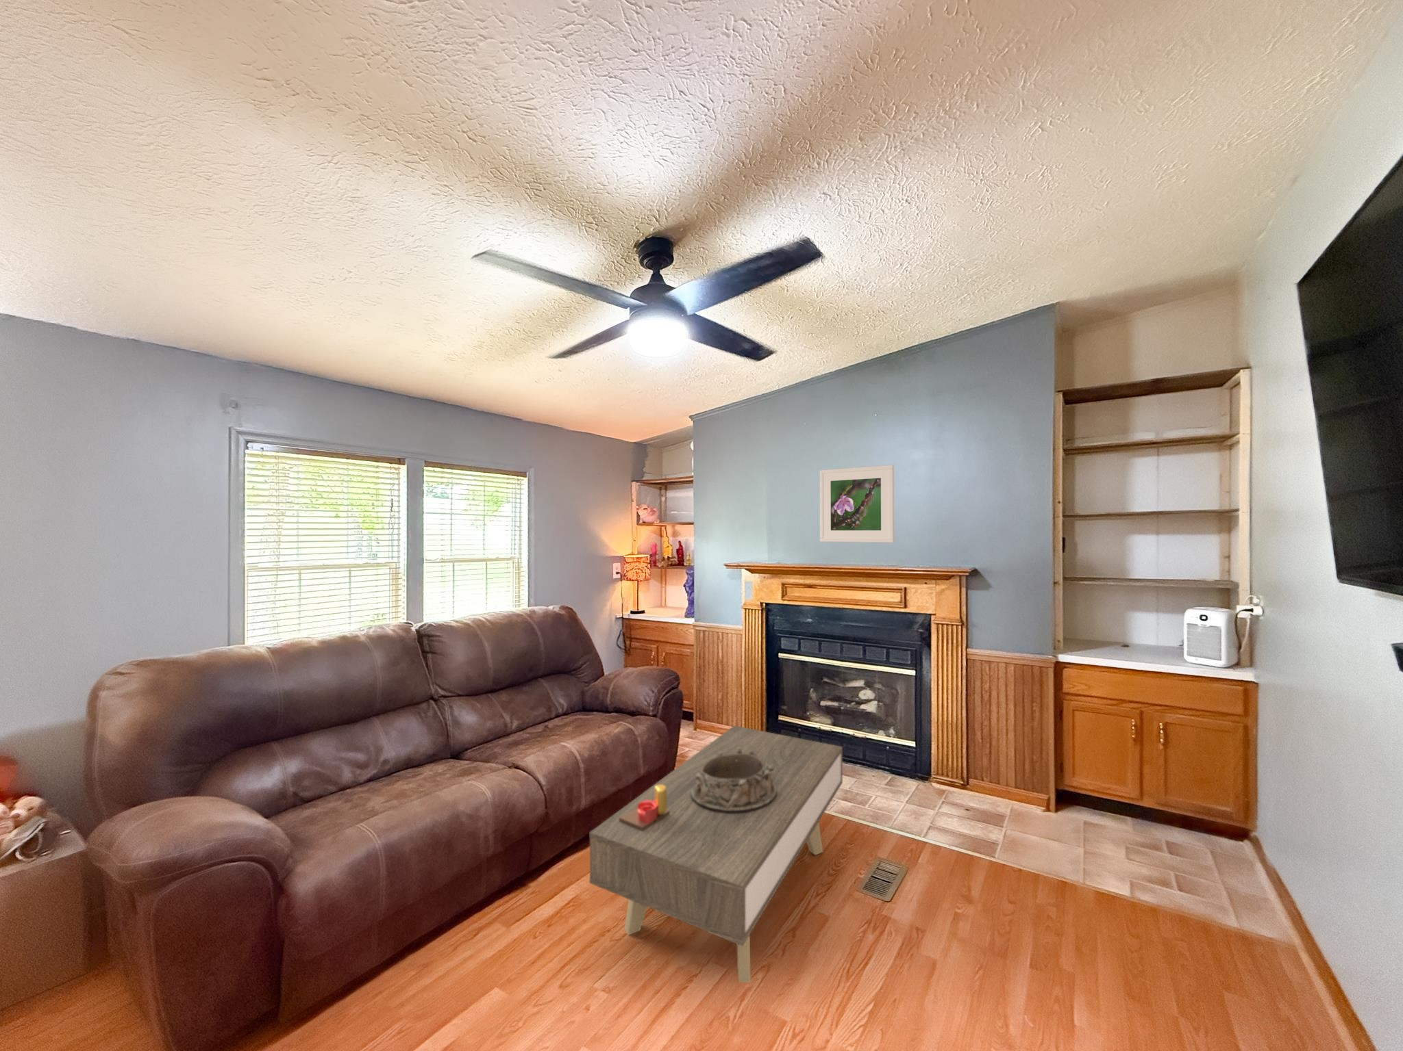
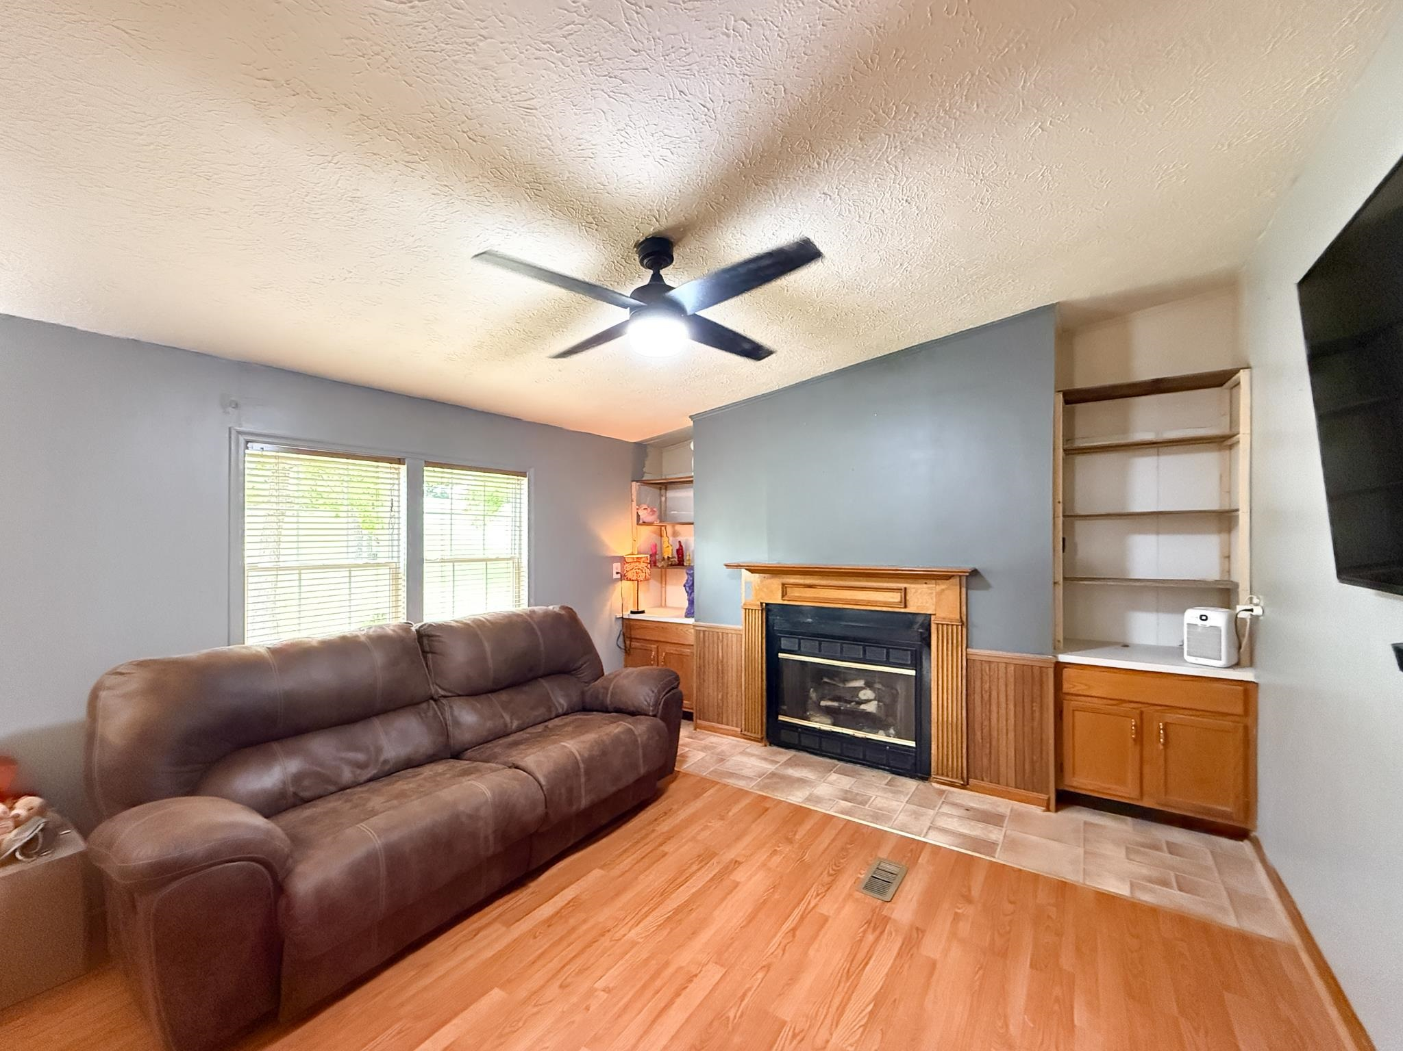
- candle [620,785,669,831]
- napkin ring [690,747,777,813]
- coffee table [589,724,843,984]
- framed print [820,465,895,543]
